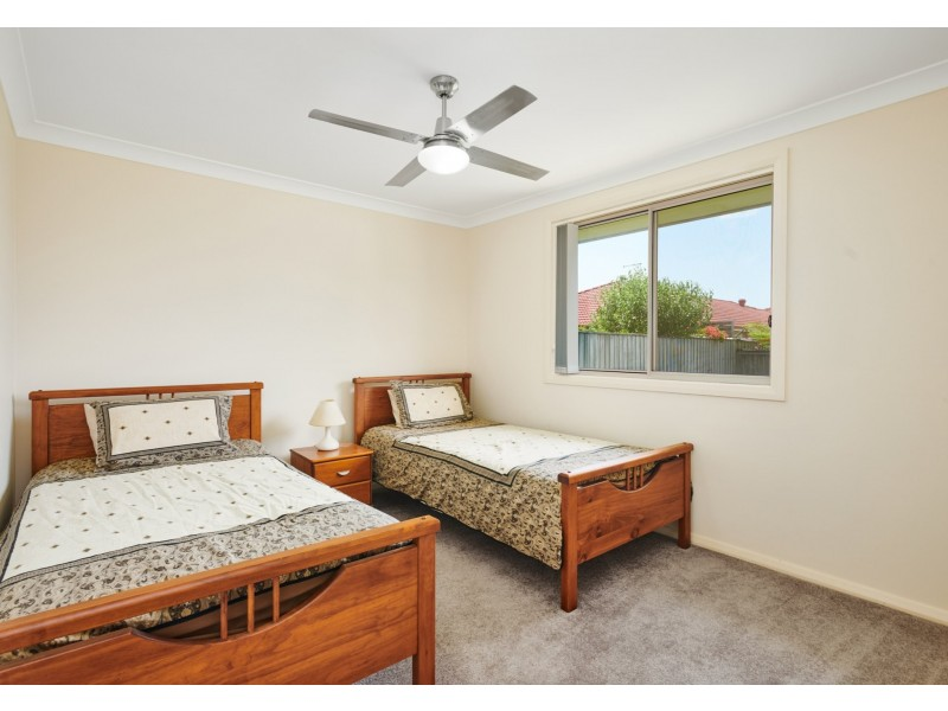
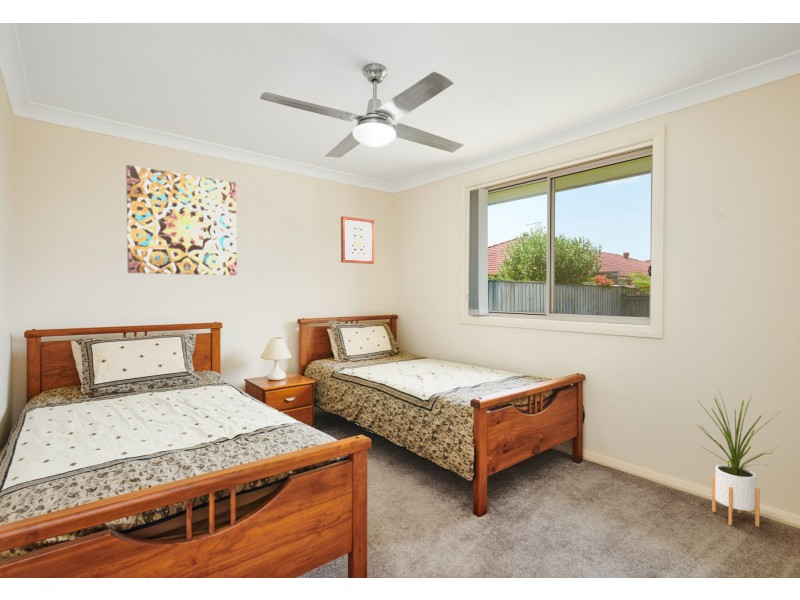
+ wall art [340,215,375,265]
+ house plant [697,389,782,528]
+ wall art [125,164,238,276]
